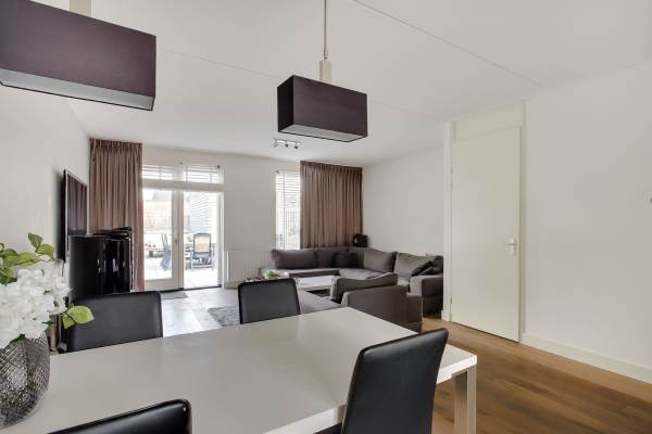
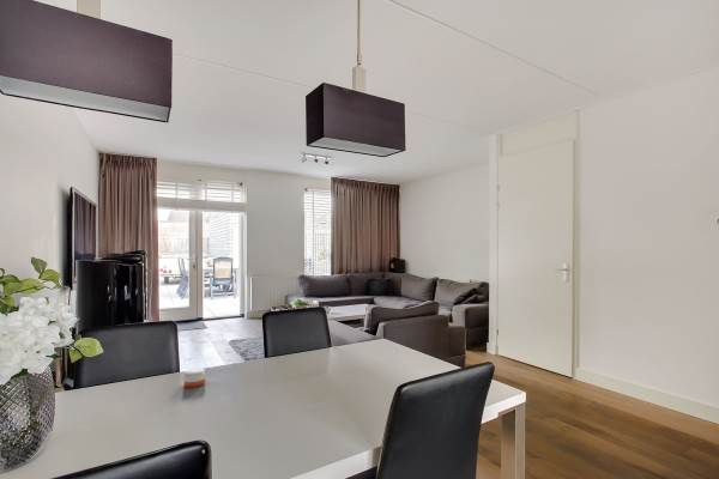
+ candle [183,366,206,388]
